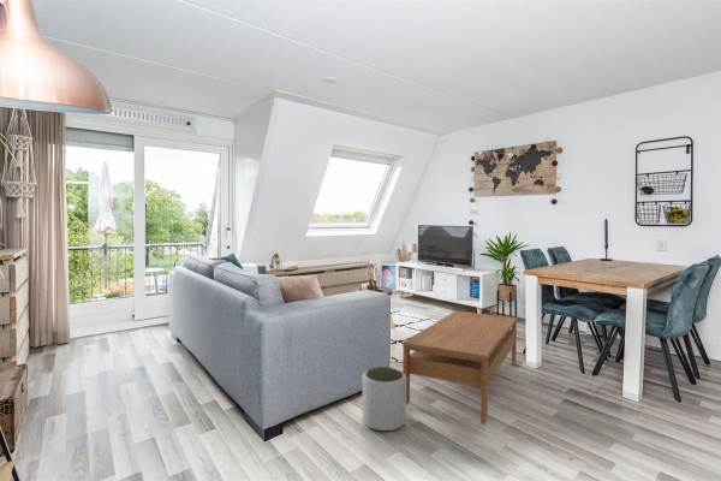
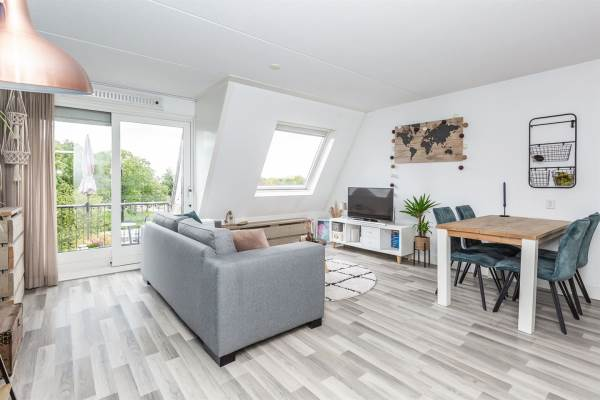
- coffee table [401,310,518,426]
- plant pot [362,366,407,432]
